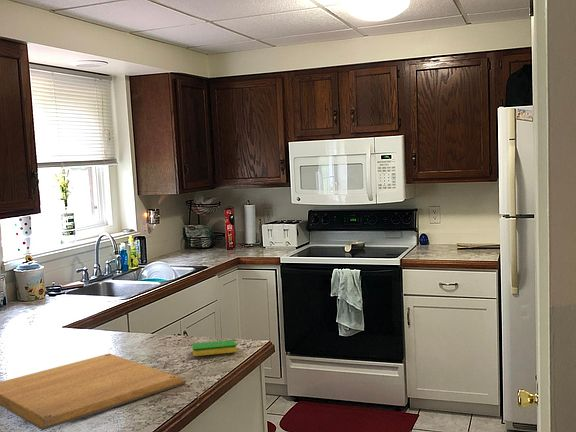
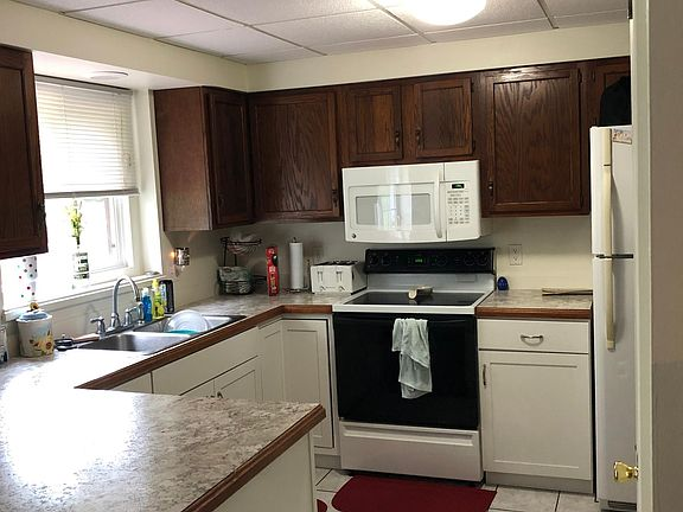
- chopping board [0,352,187,431]
- dish sponge [191,339,238,357]
